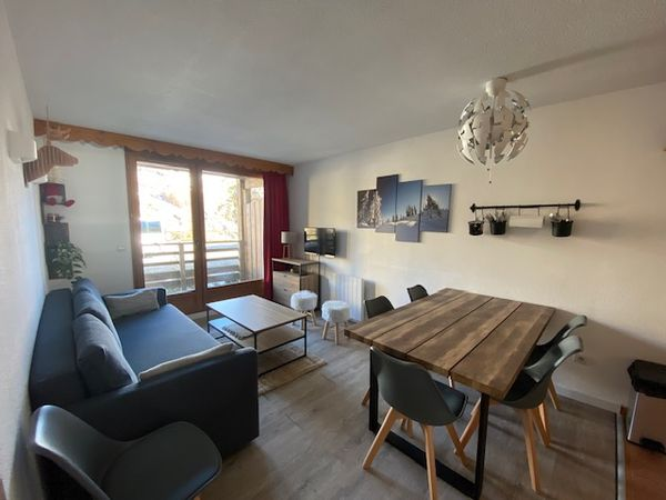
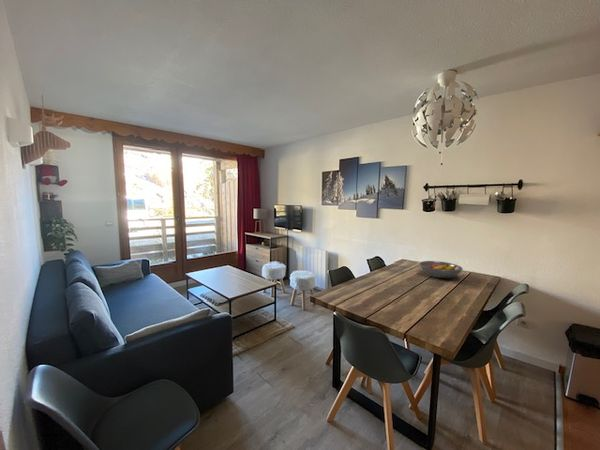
+ fruit bowl [418,260,464,279]
